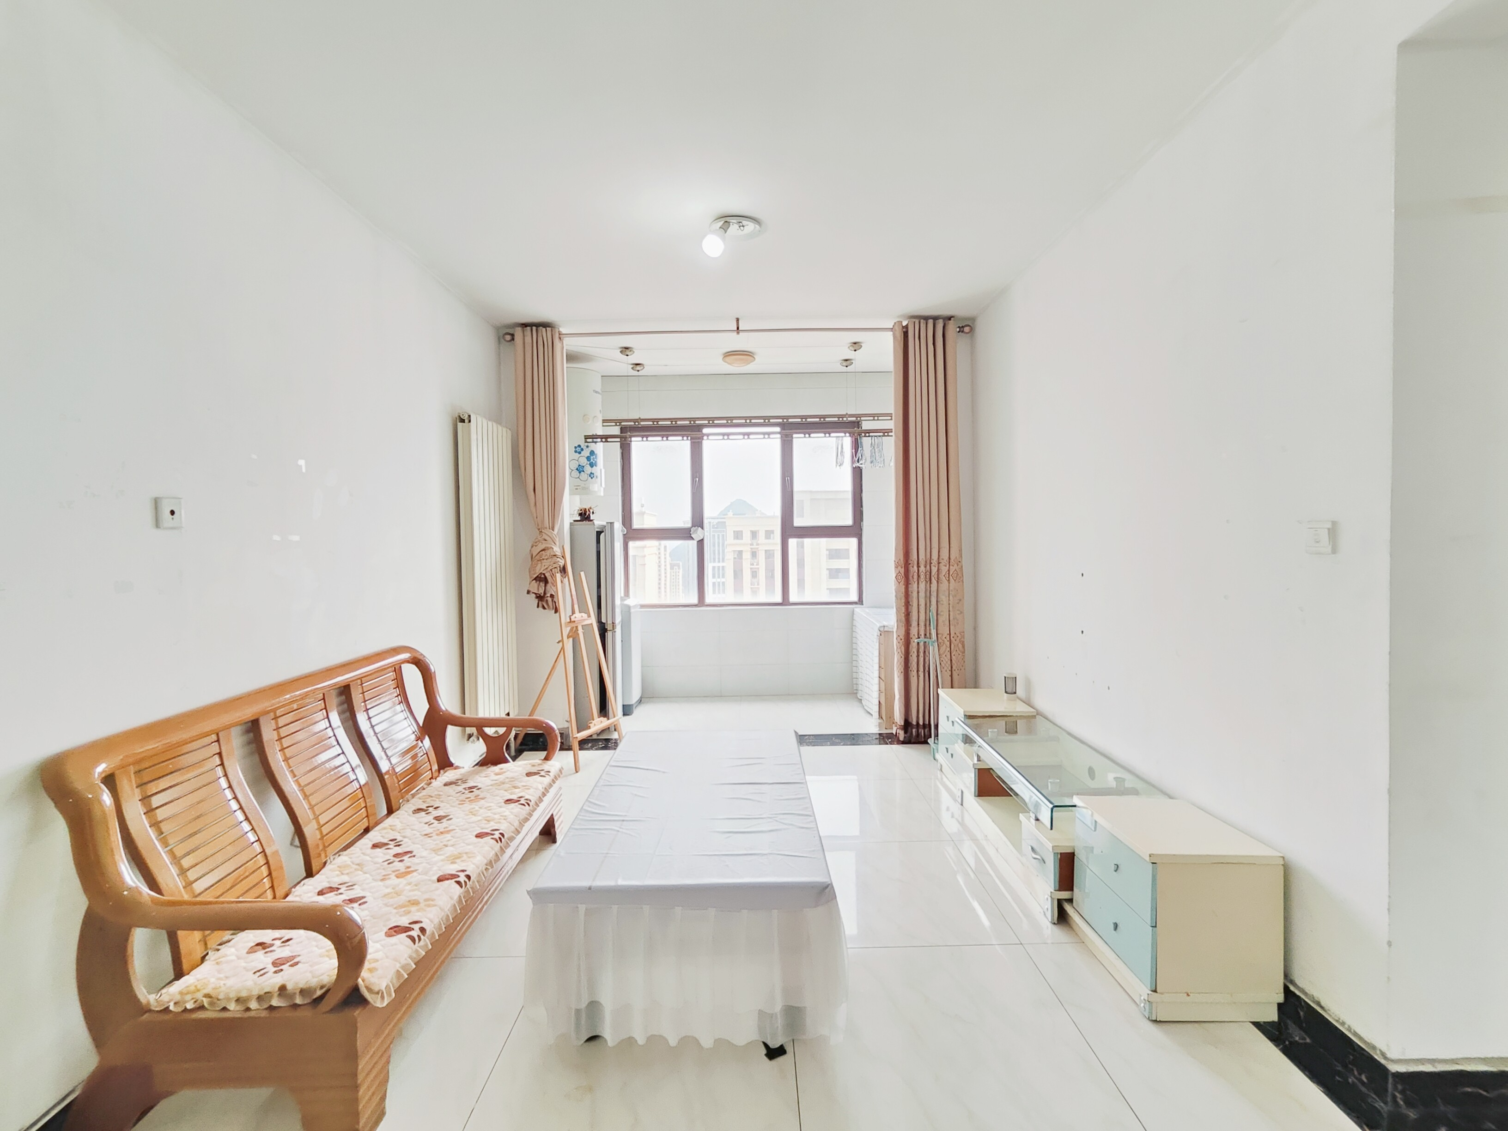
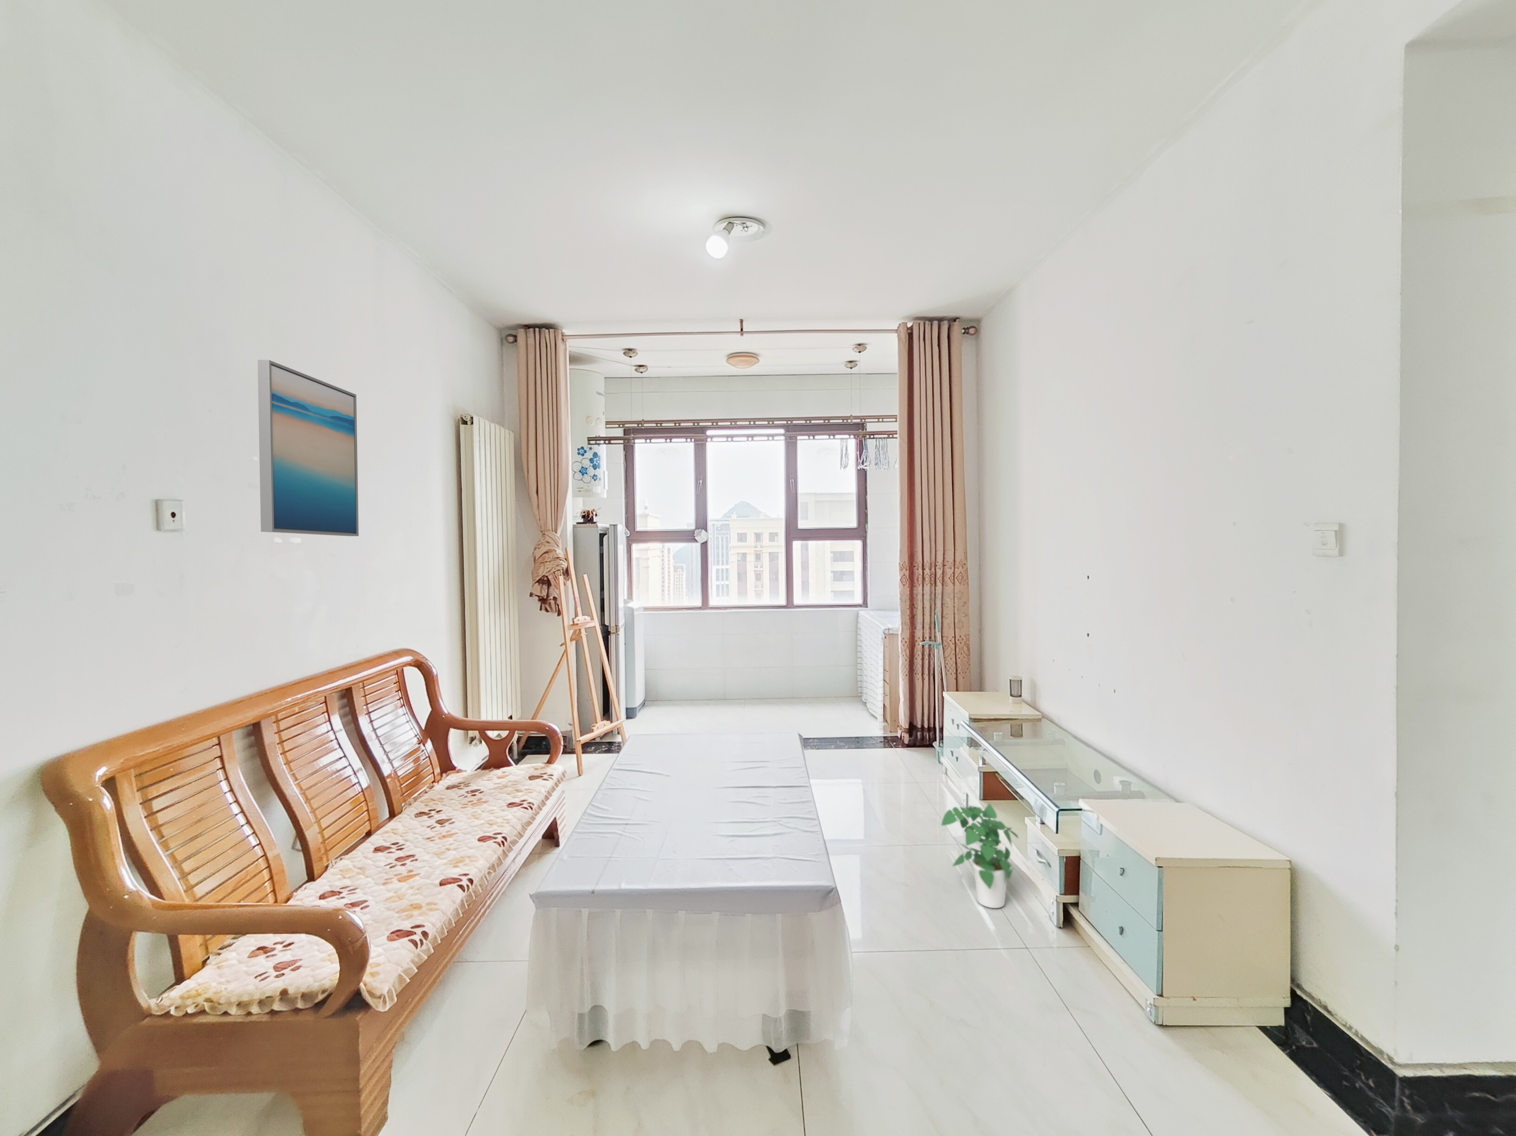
+ wall art [258,359,359,537]
+ potted plant [941,803,1019,908]
